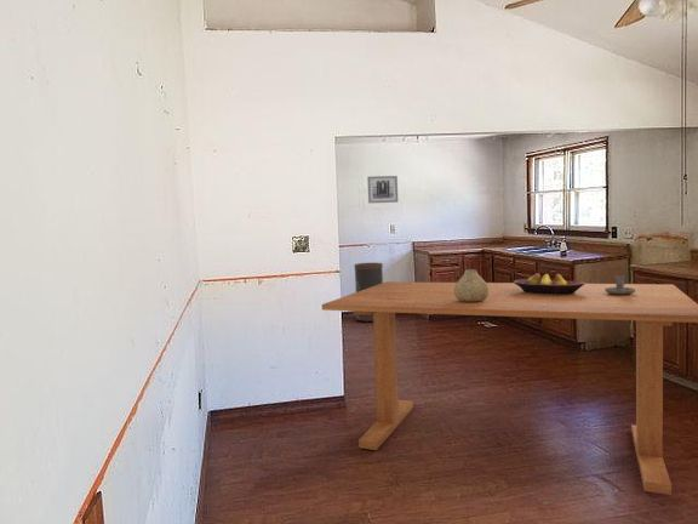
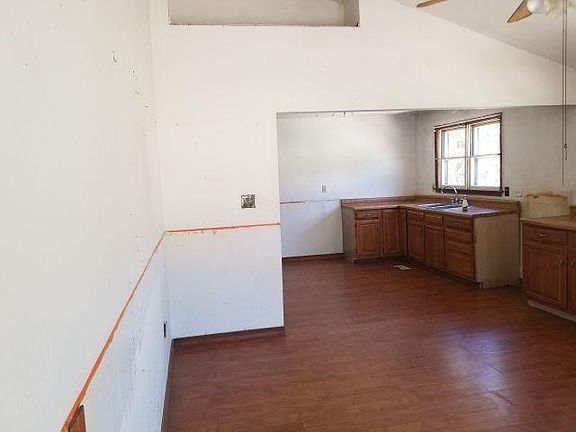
- dining table [321,280,698,496]
- wall art [366,175,400,204]
- vase [454,268,488,302]
- candle holder [605,274,635,295]
- trash can [353,262,384,324]
- fruit bowl [513,273,587,295]
